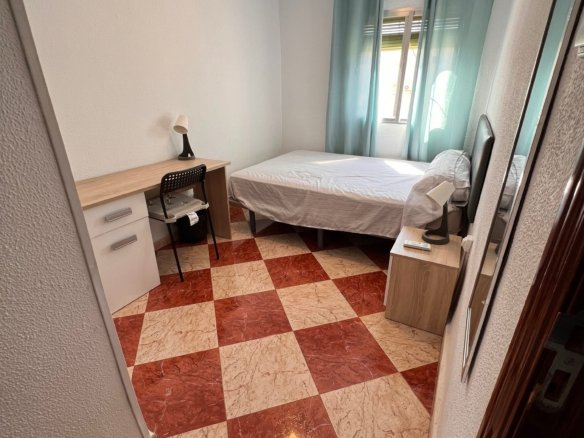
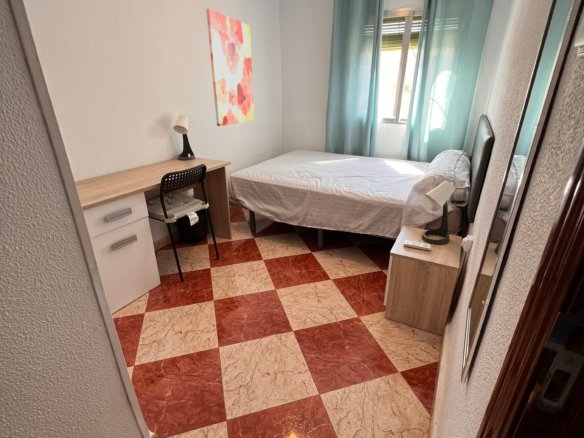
+ wall art [205,8,255,127]
